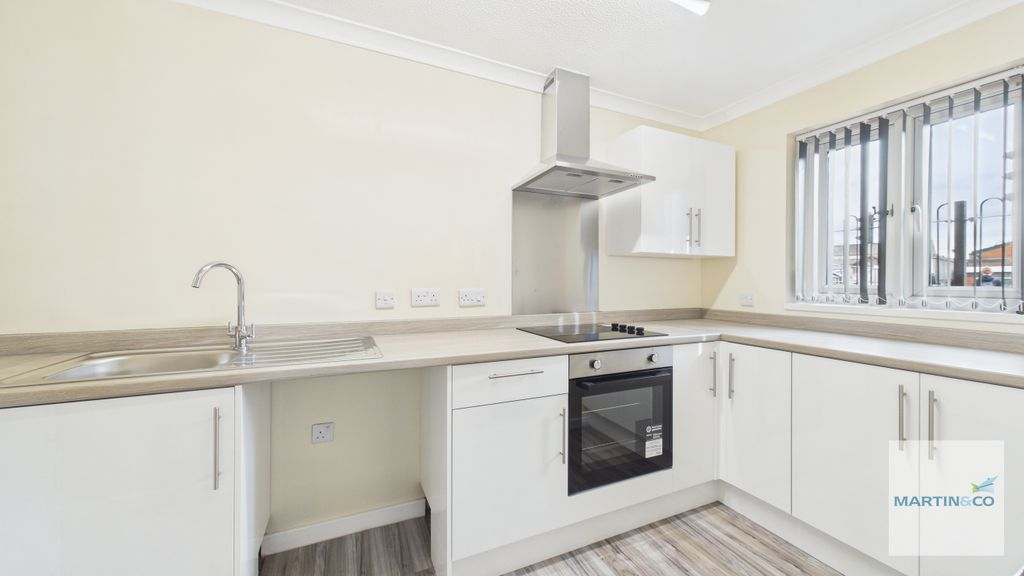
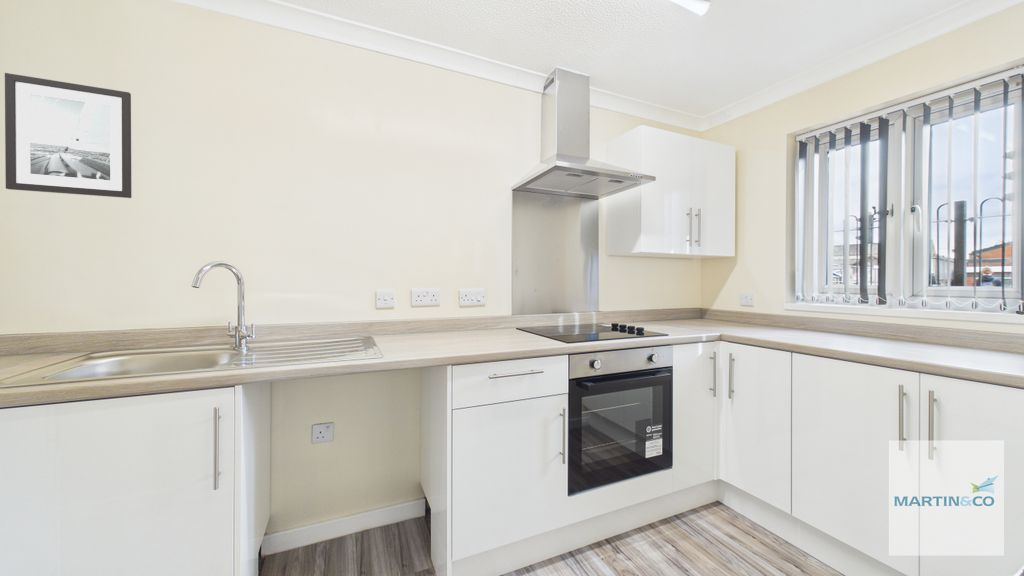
+ wall art [4,72,132,199]
